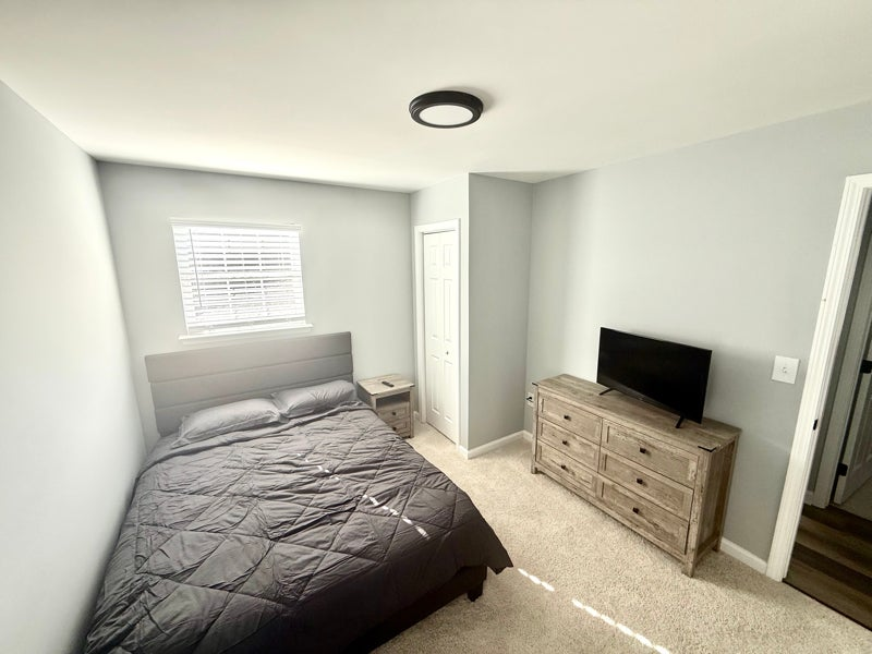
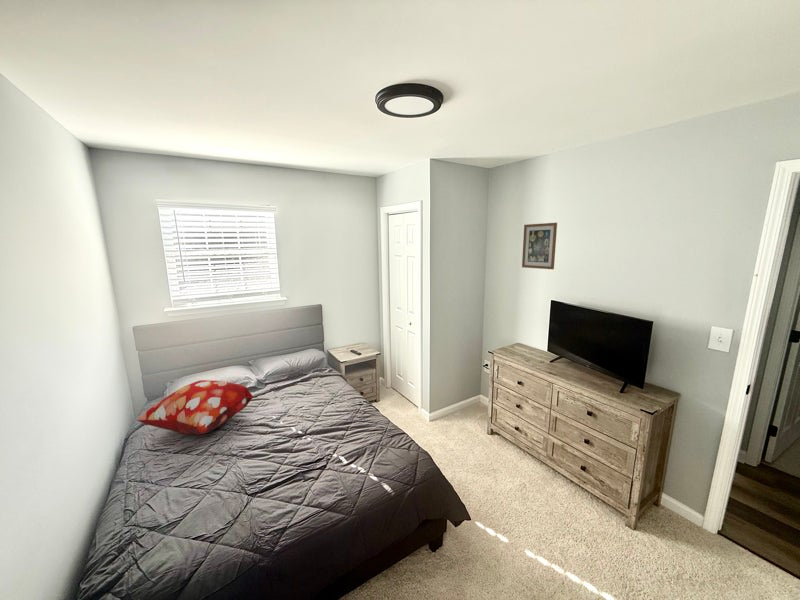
+ decorative pillow [136,379,254,435]
+ wall art [521,222,558,270]
